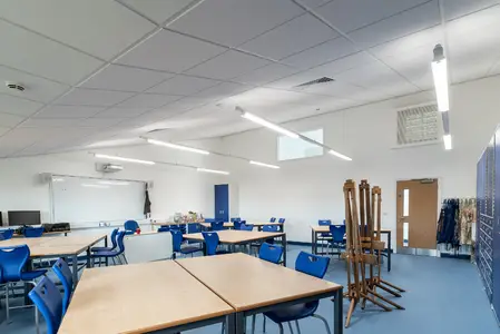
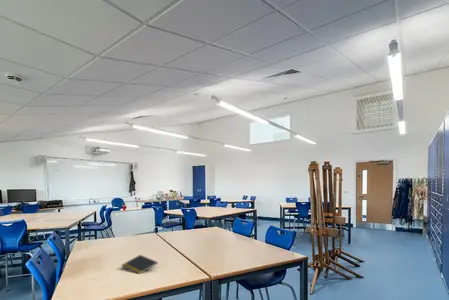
+ notepad [121,254,159,274]
